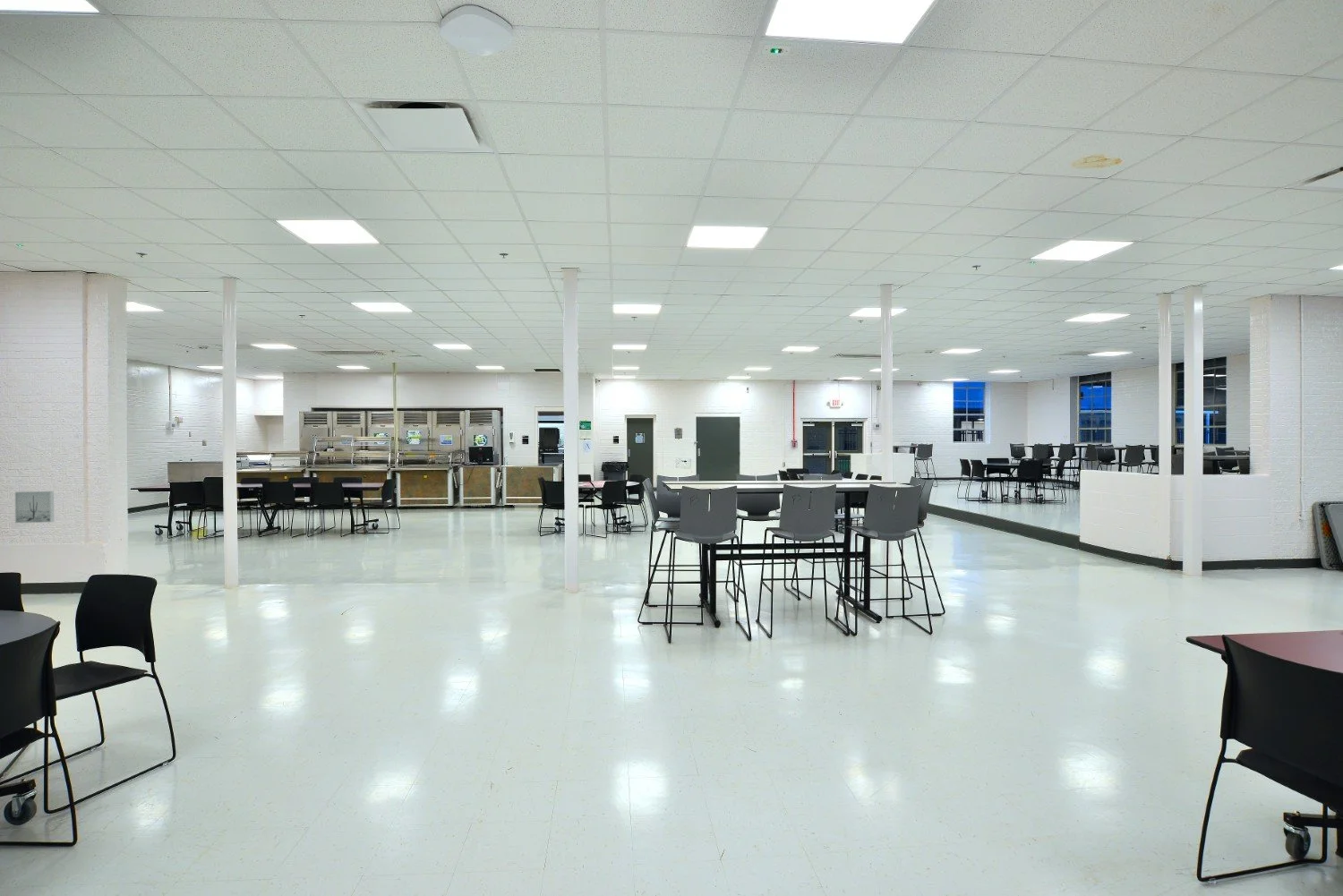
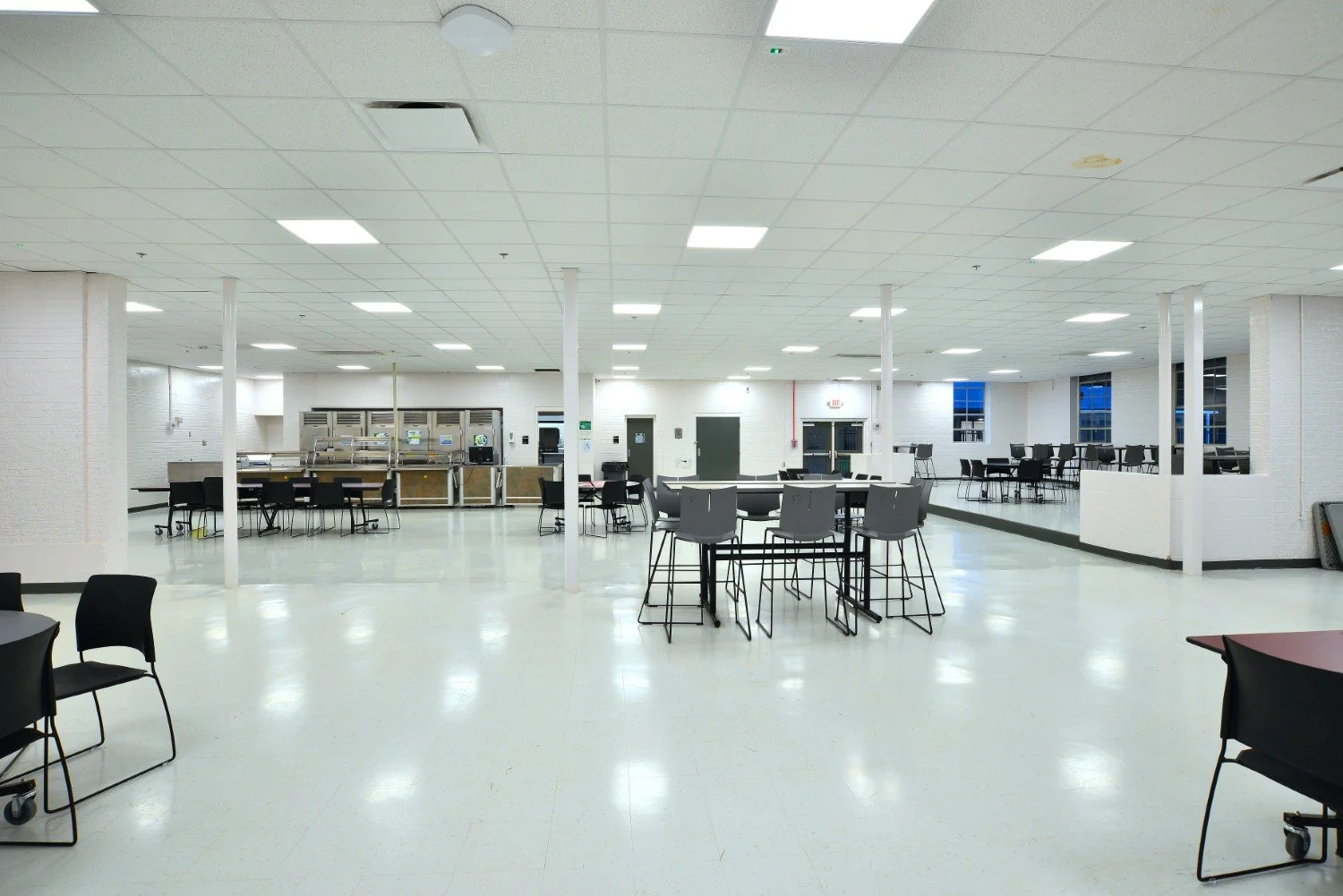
- wall art [14,491,55,524]
